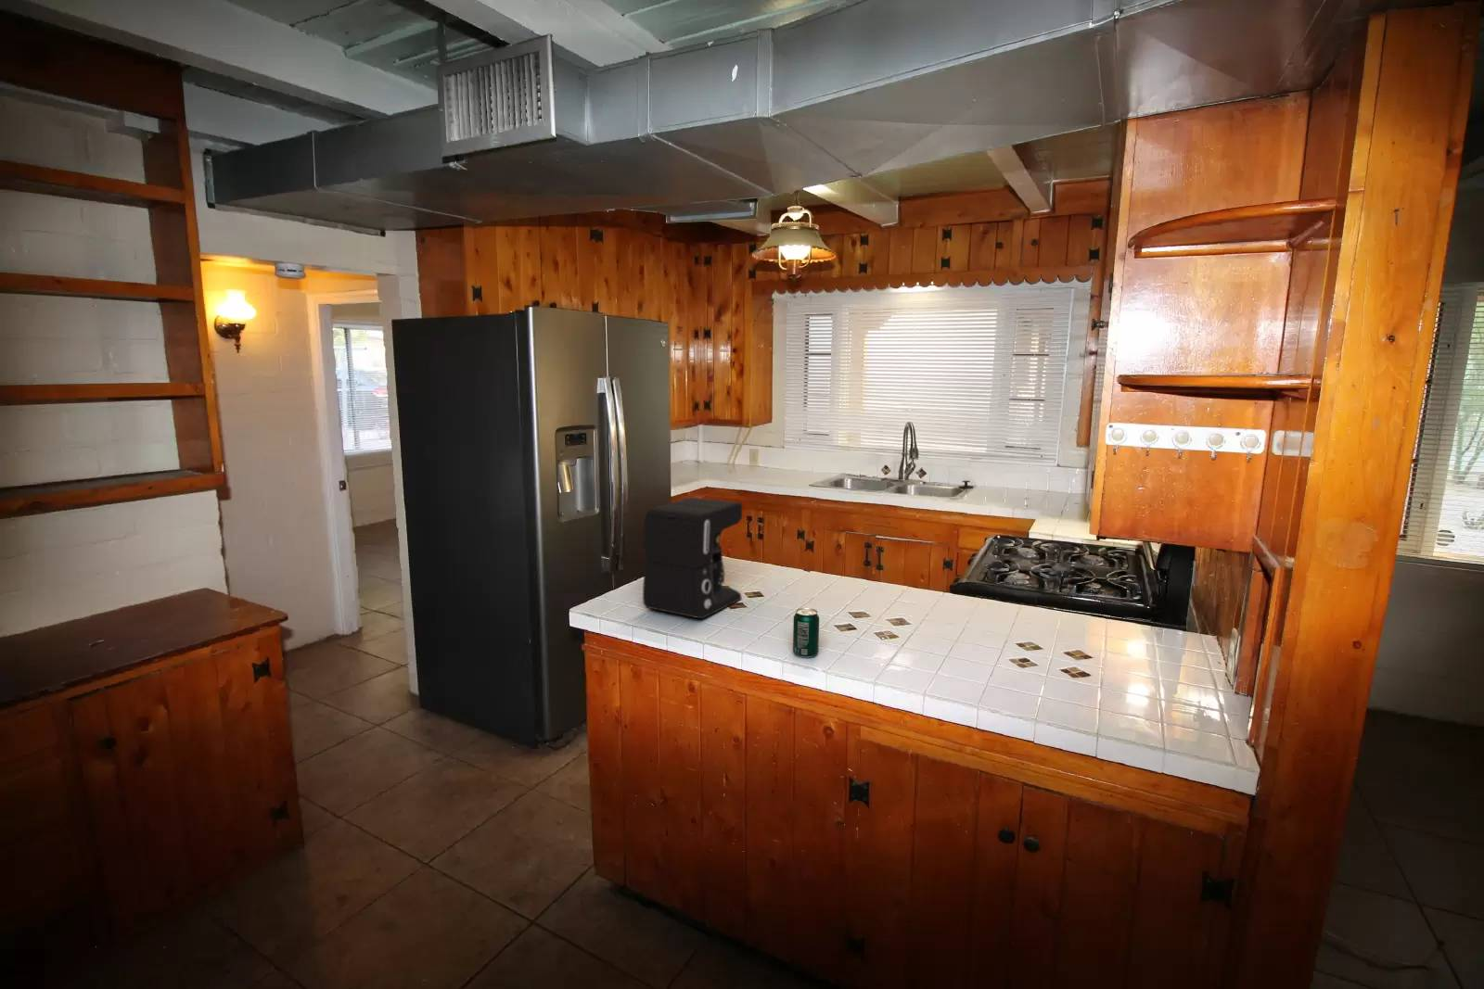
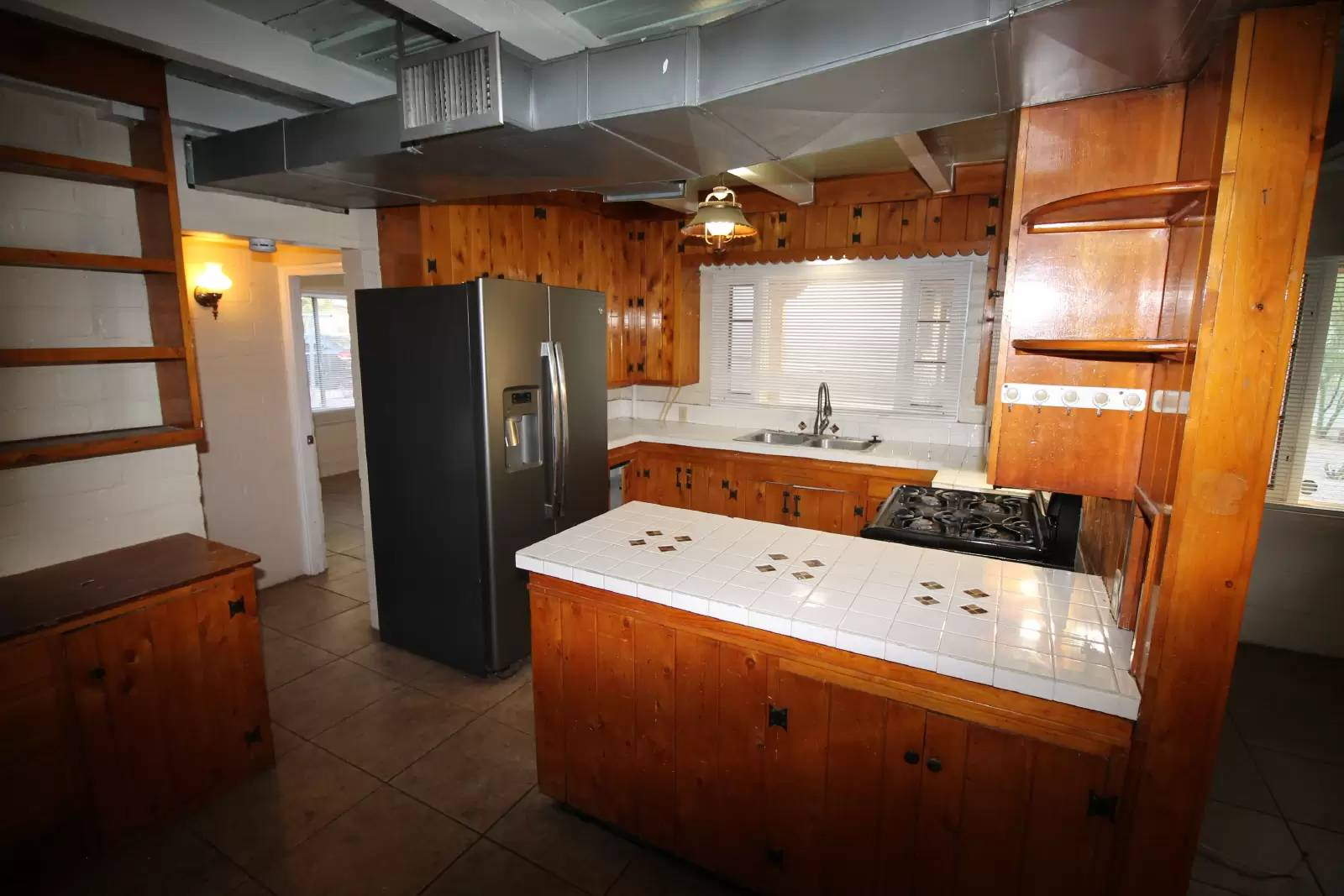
- coffee maker [642,497,743,619]
- beverage can [792,607,820,658]
